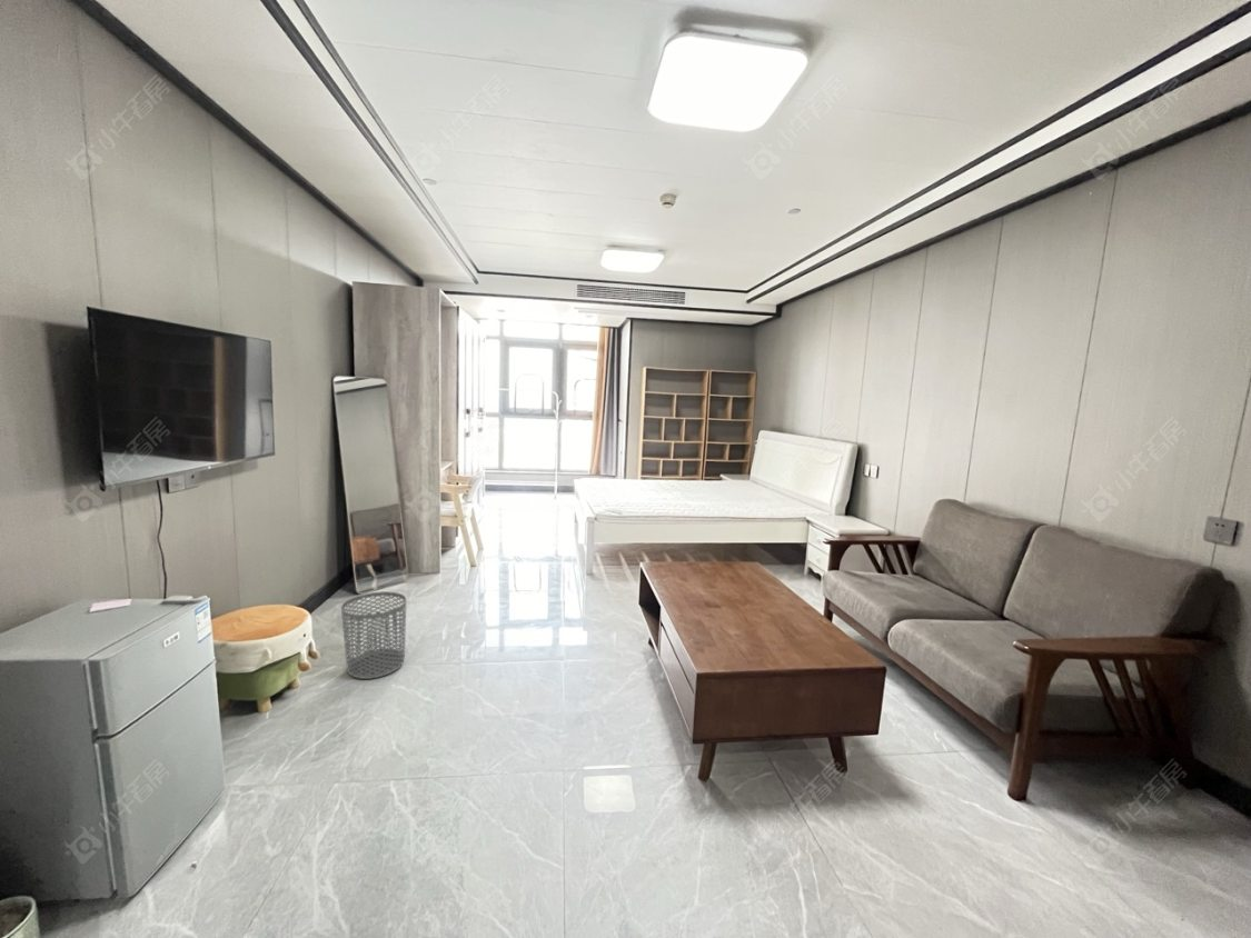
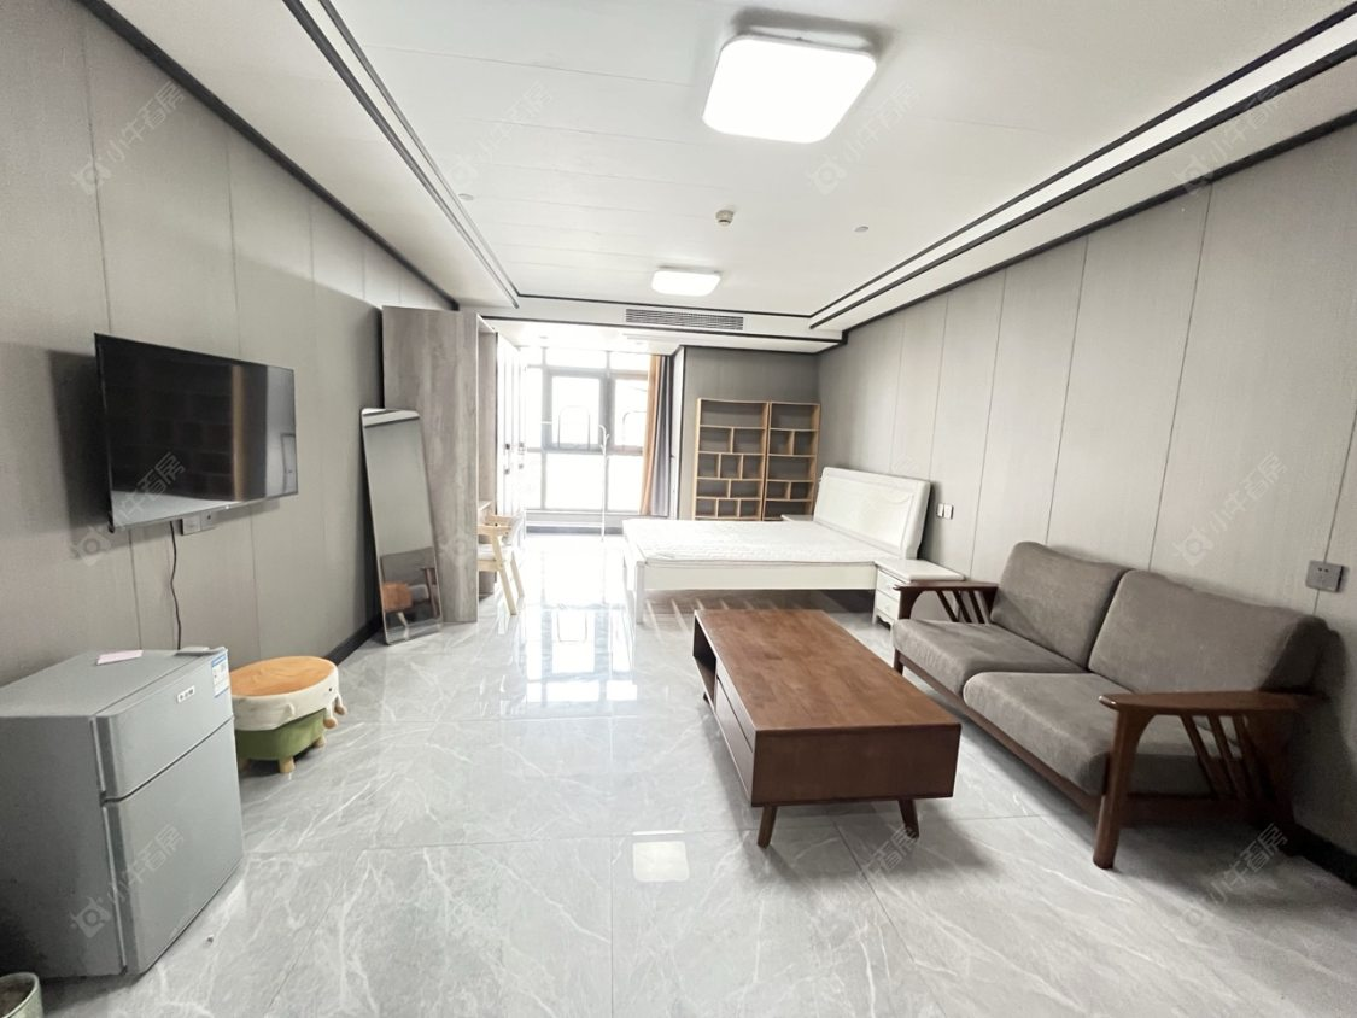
- waste bin [340,590,407,680]
